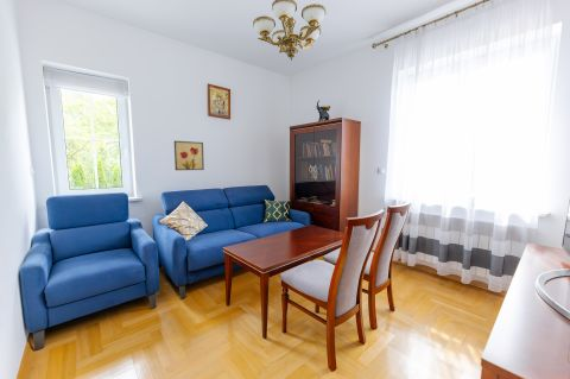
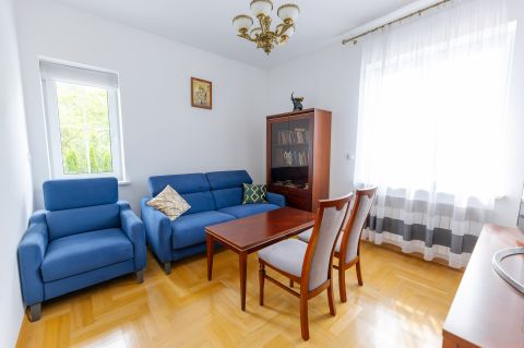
- wall art [173,140,205,171]
